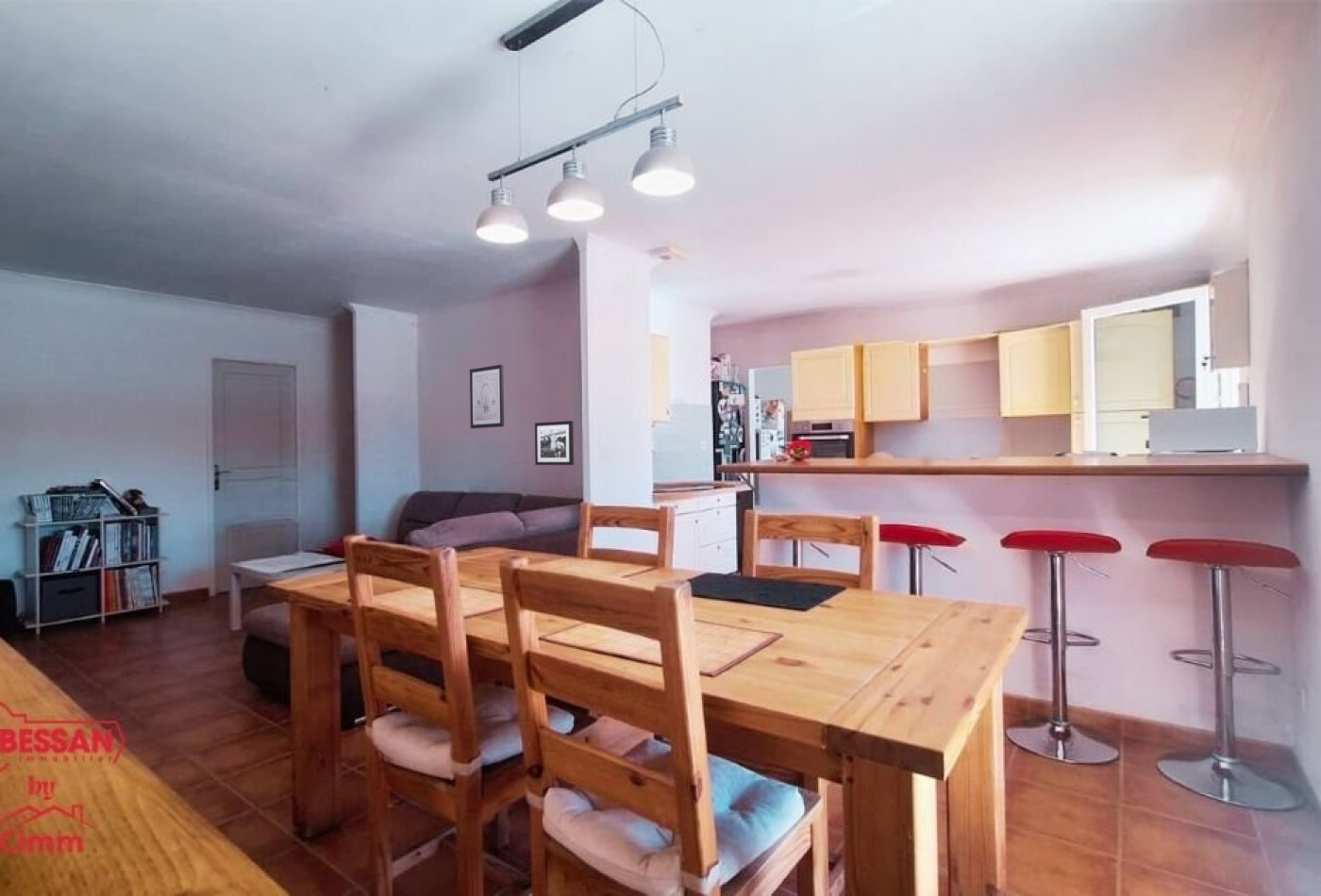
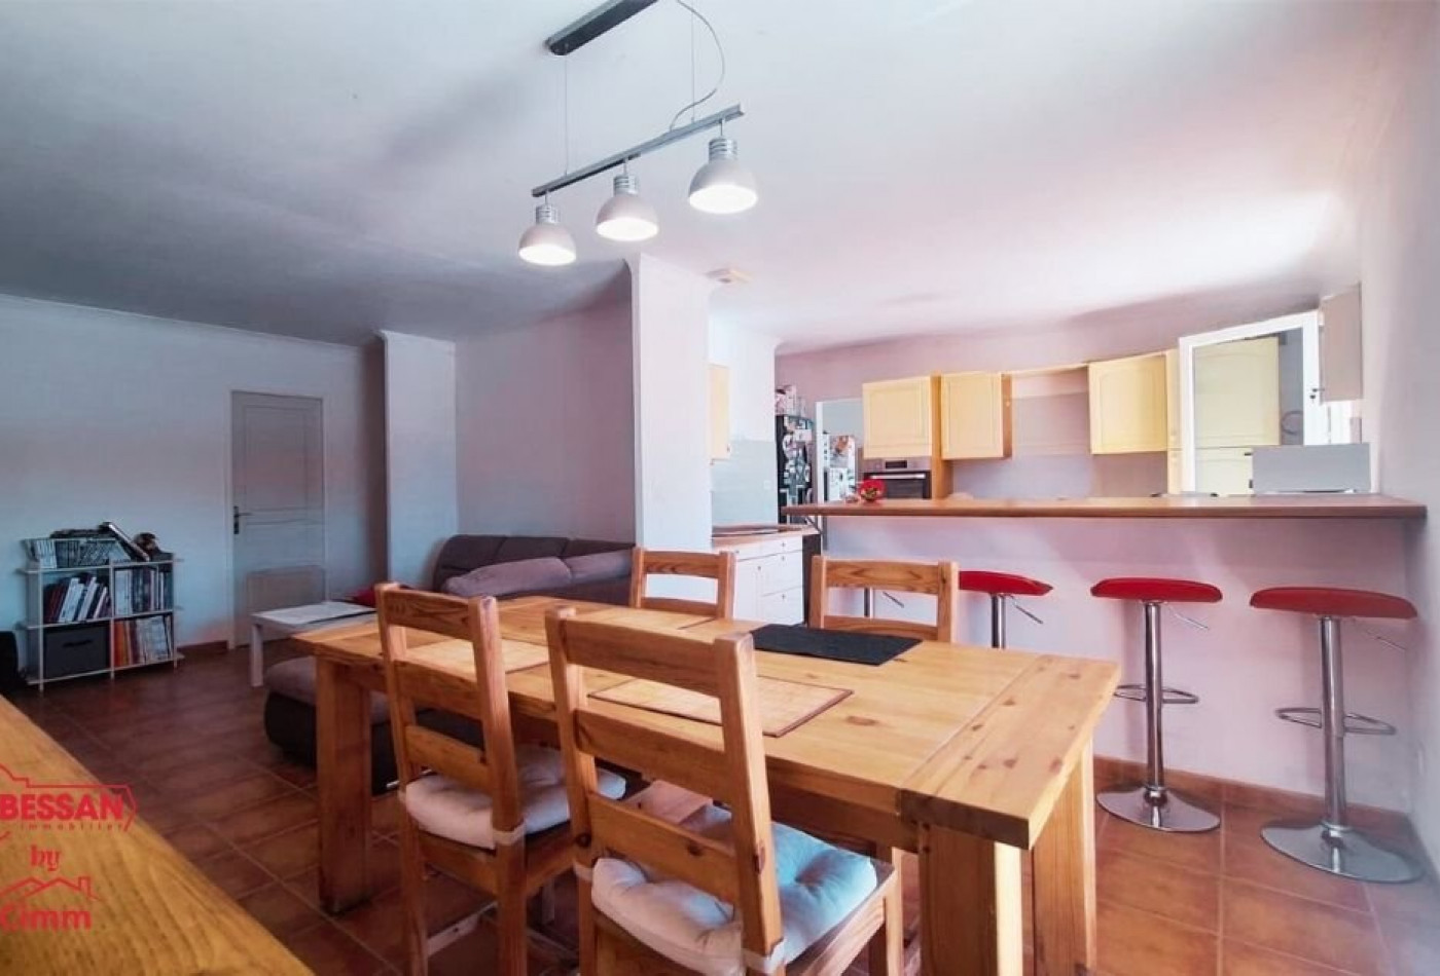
- picture frame [534,420,575,466]
- wall art [469,364,505,429]
